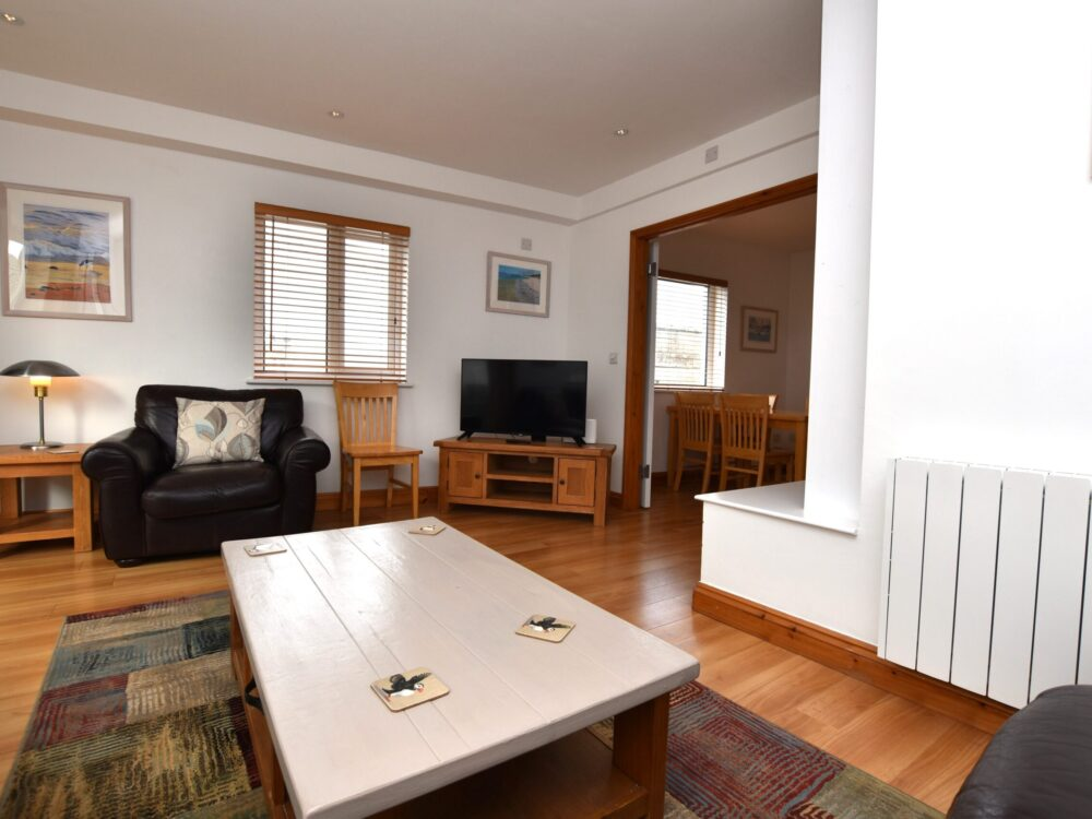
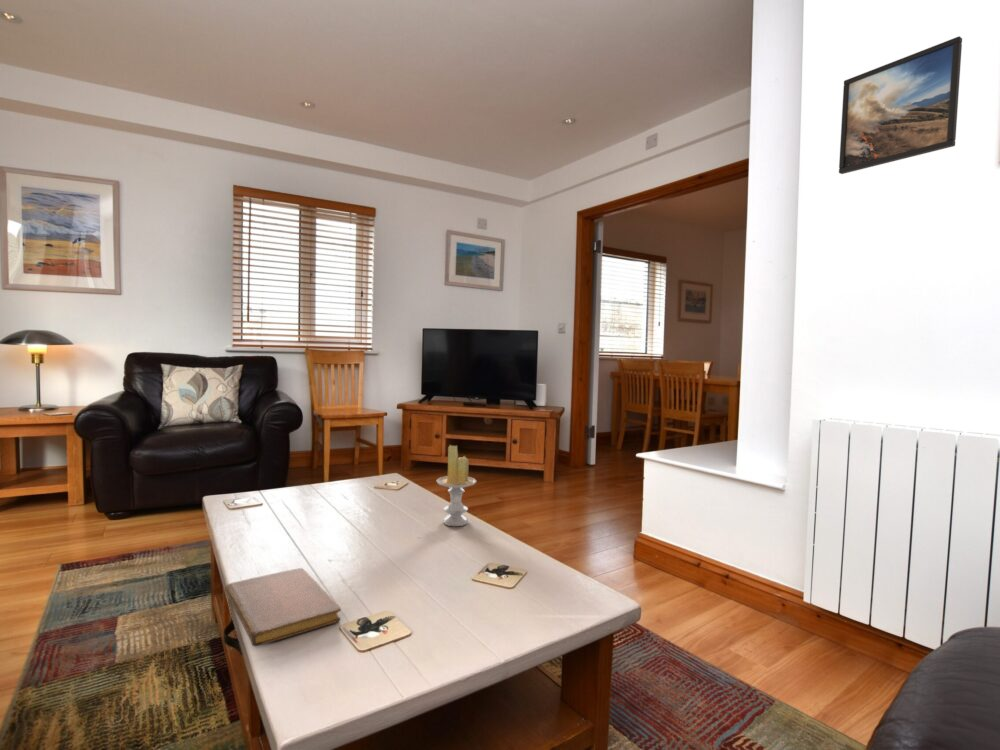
+ candle [435,444,478,527]
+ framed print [838,35,963,175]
+ notebook [224,567,342,647]
